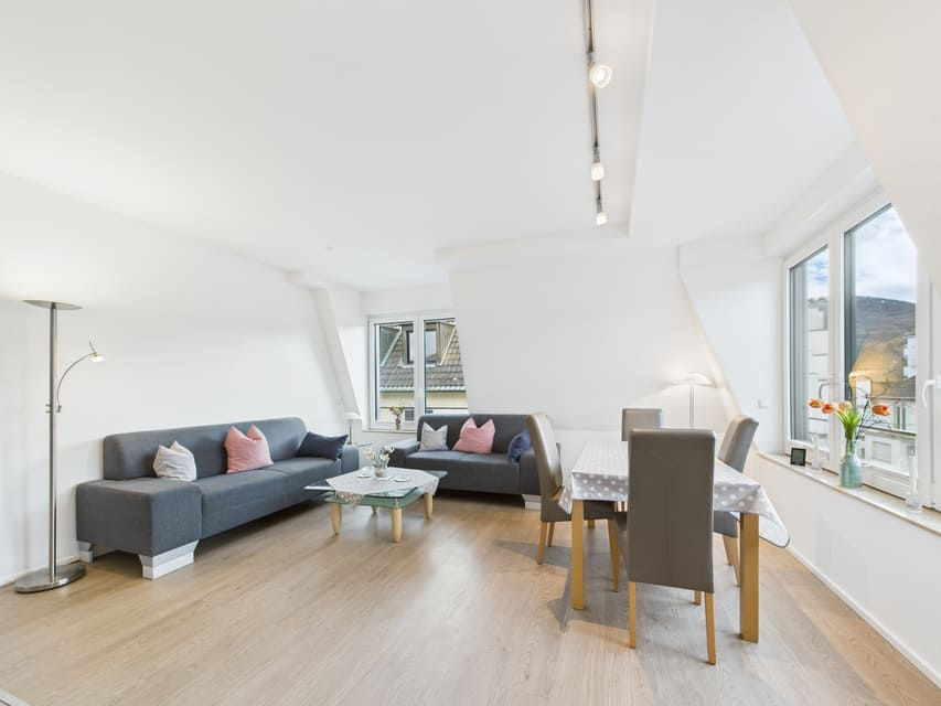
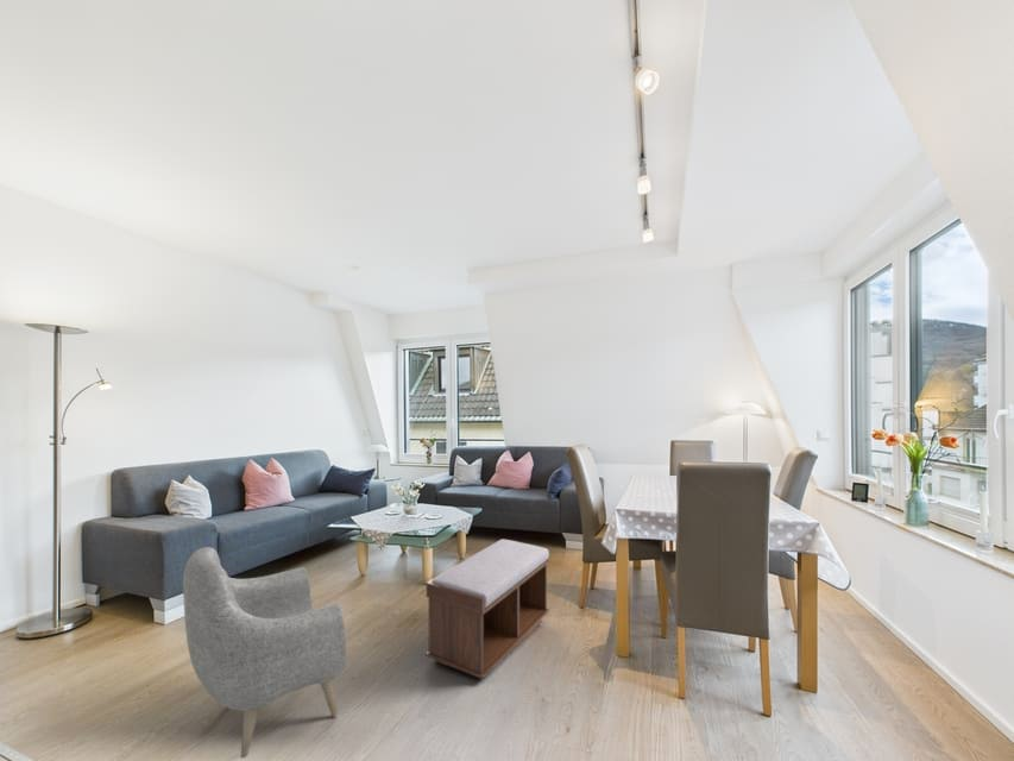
+ armchair [182,546,347,760]
+ bench [424,539,550,680]
